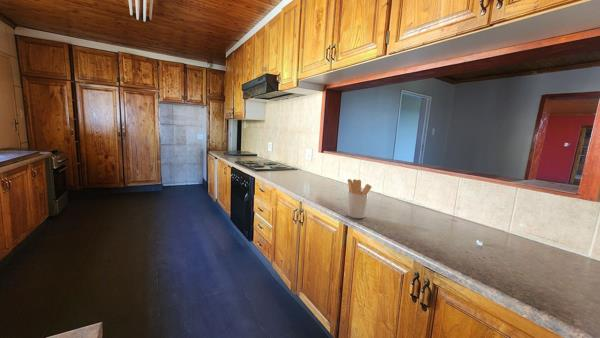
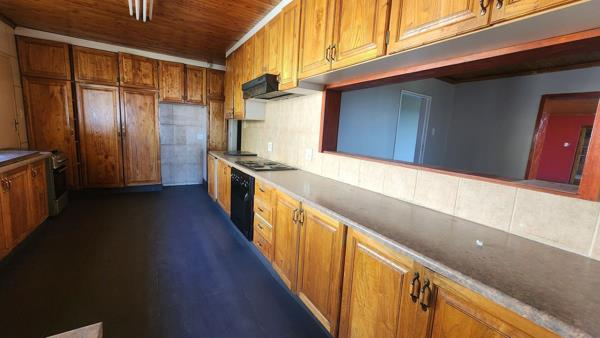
- utensil holder [347,178,373,219]
